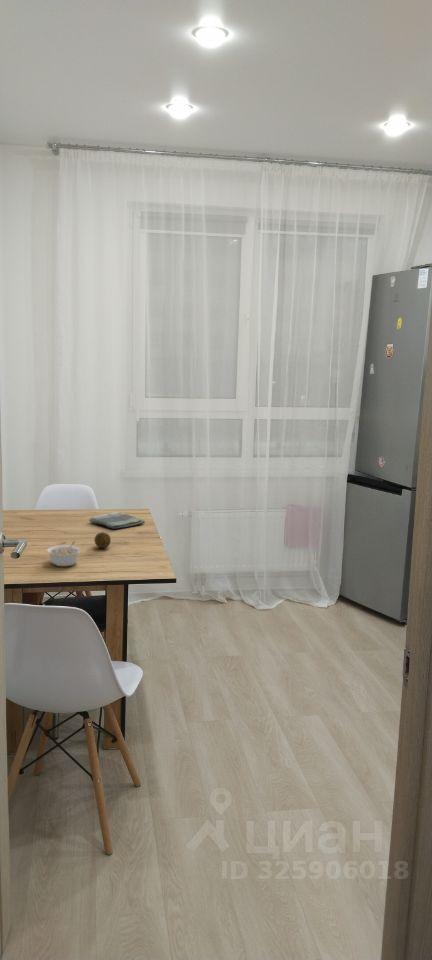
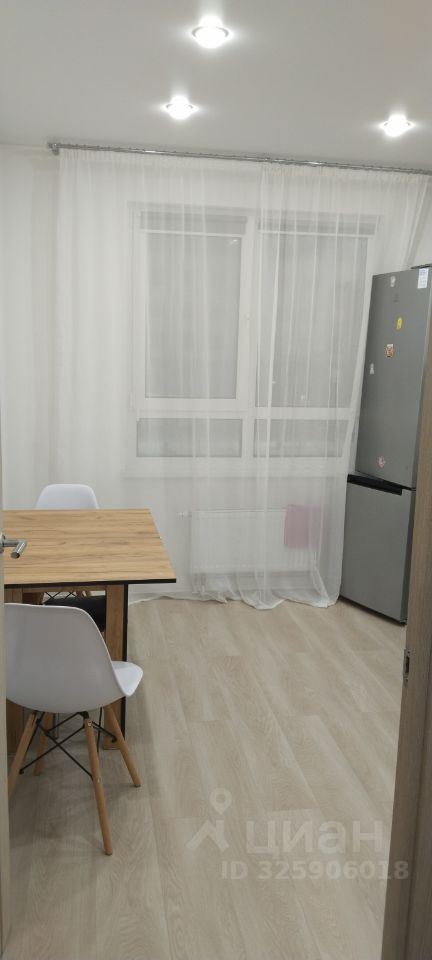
- dish towel [88,511,146,530]
- fruit [93,531,112,549]
- legume [45,540,82,567]
